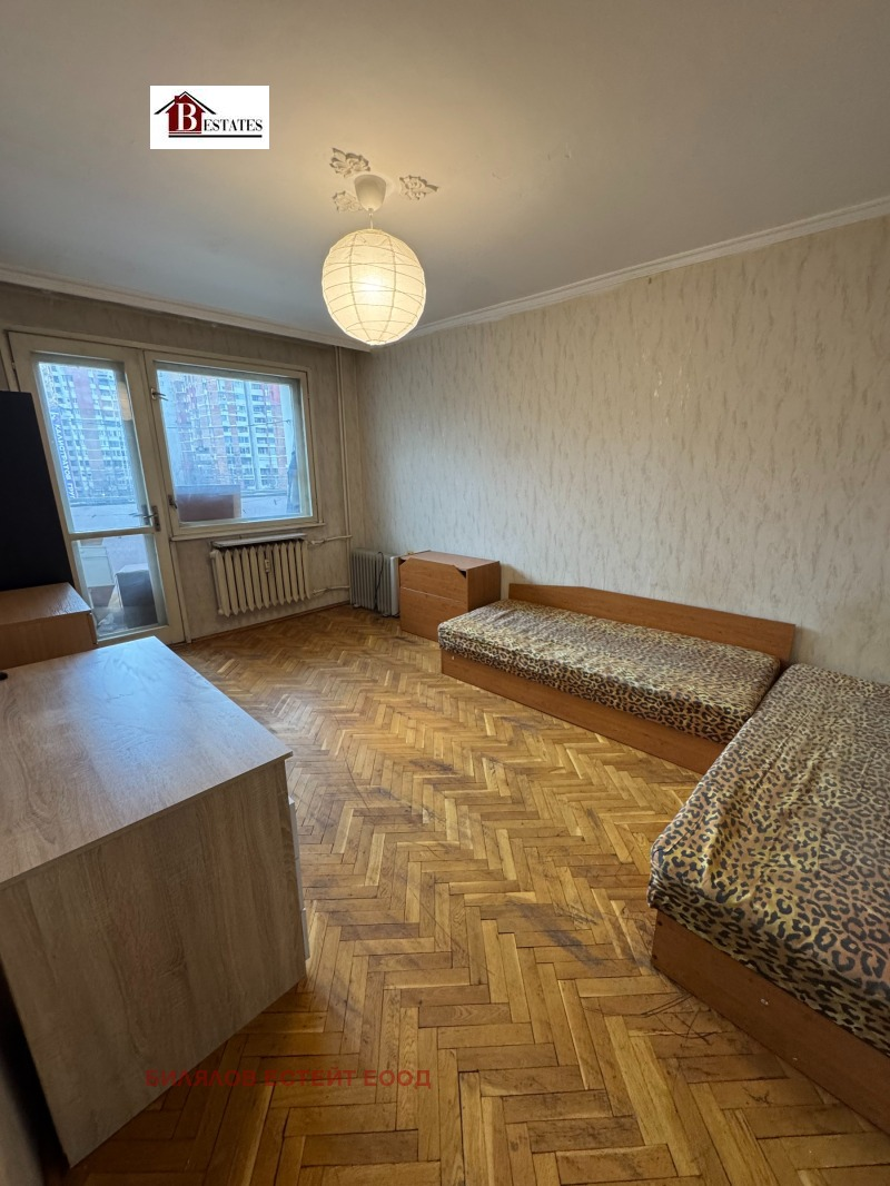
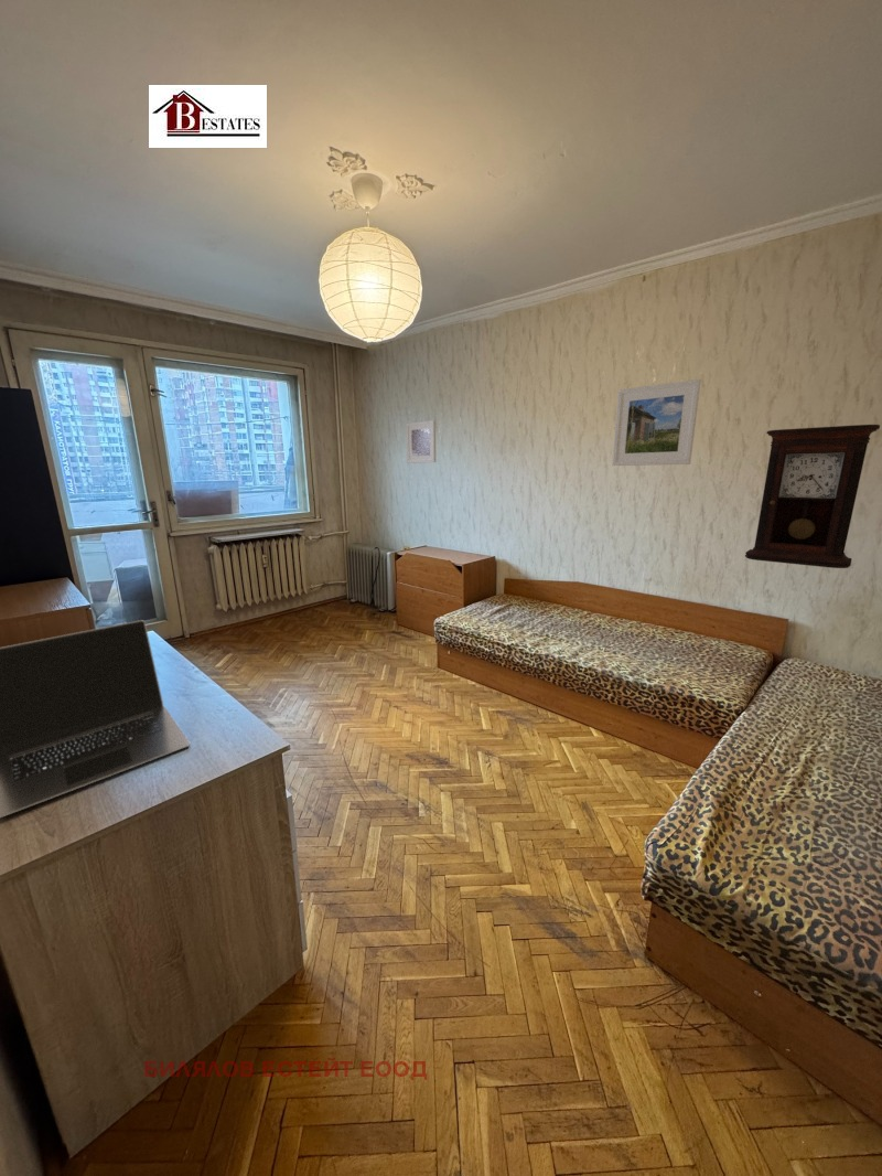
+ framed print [611,378,702,467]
+ laptop [0,619,192,819]
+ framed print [406,419,437,464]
+ pendulum clock [744,424,881,569]
